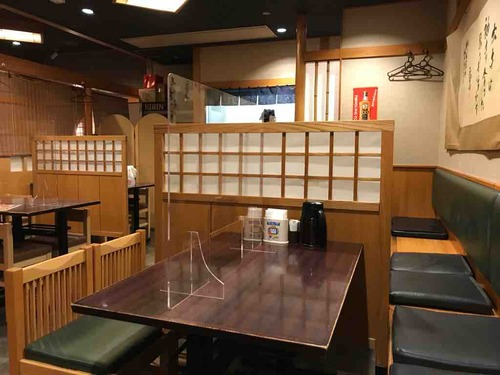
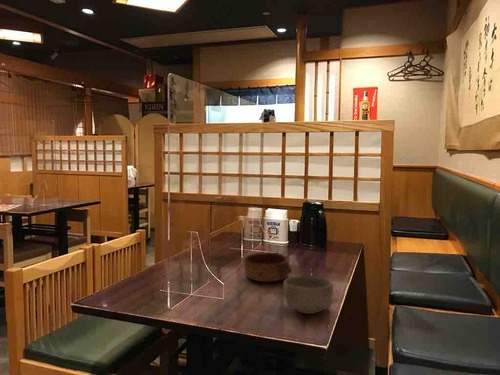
+ bowl [242,251,293,282]
+ bowl [282,275,334,315]
